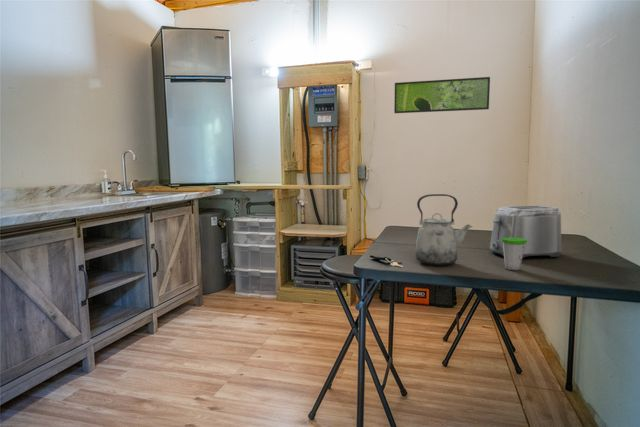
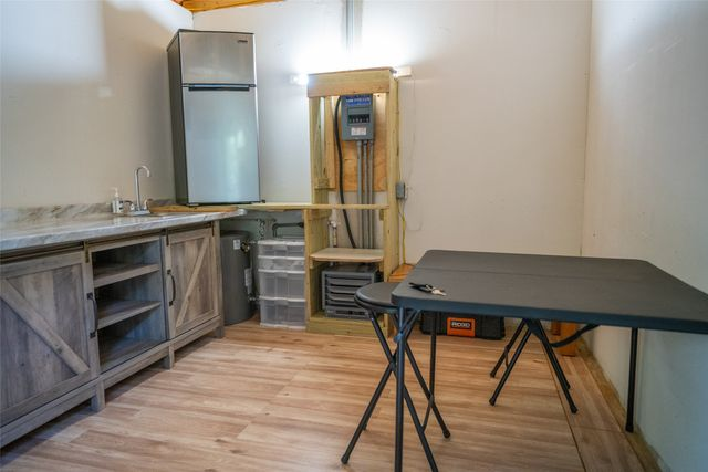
- kettle [414,193,473,267]
- toaster [489,205,562,259]
- cup [501,224,527,271]
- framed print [393,76,491,114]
